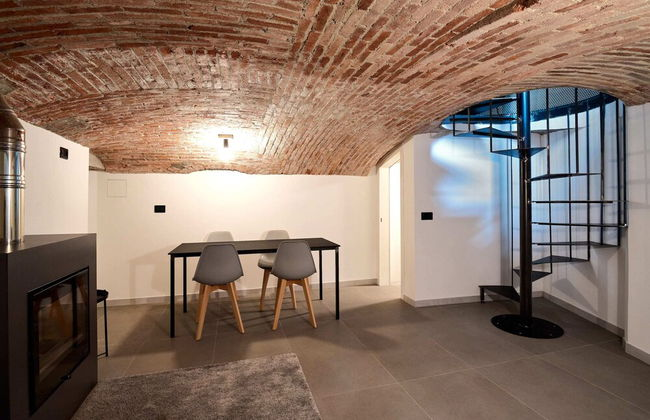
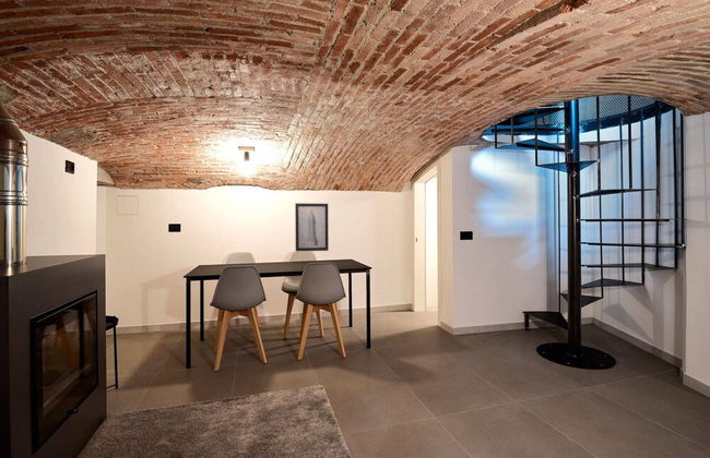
+ wall art [294,202,330,252]
